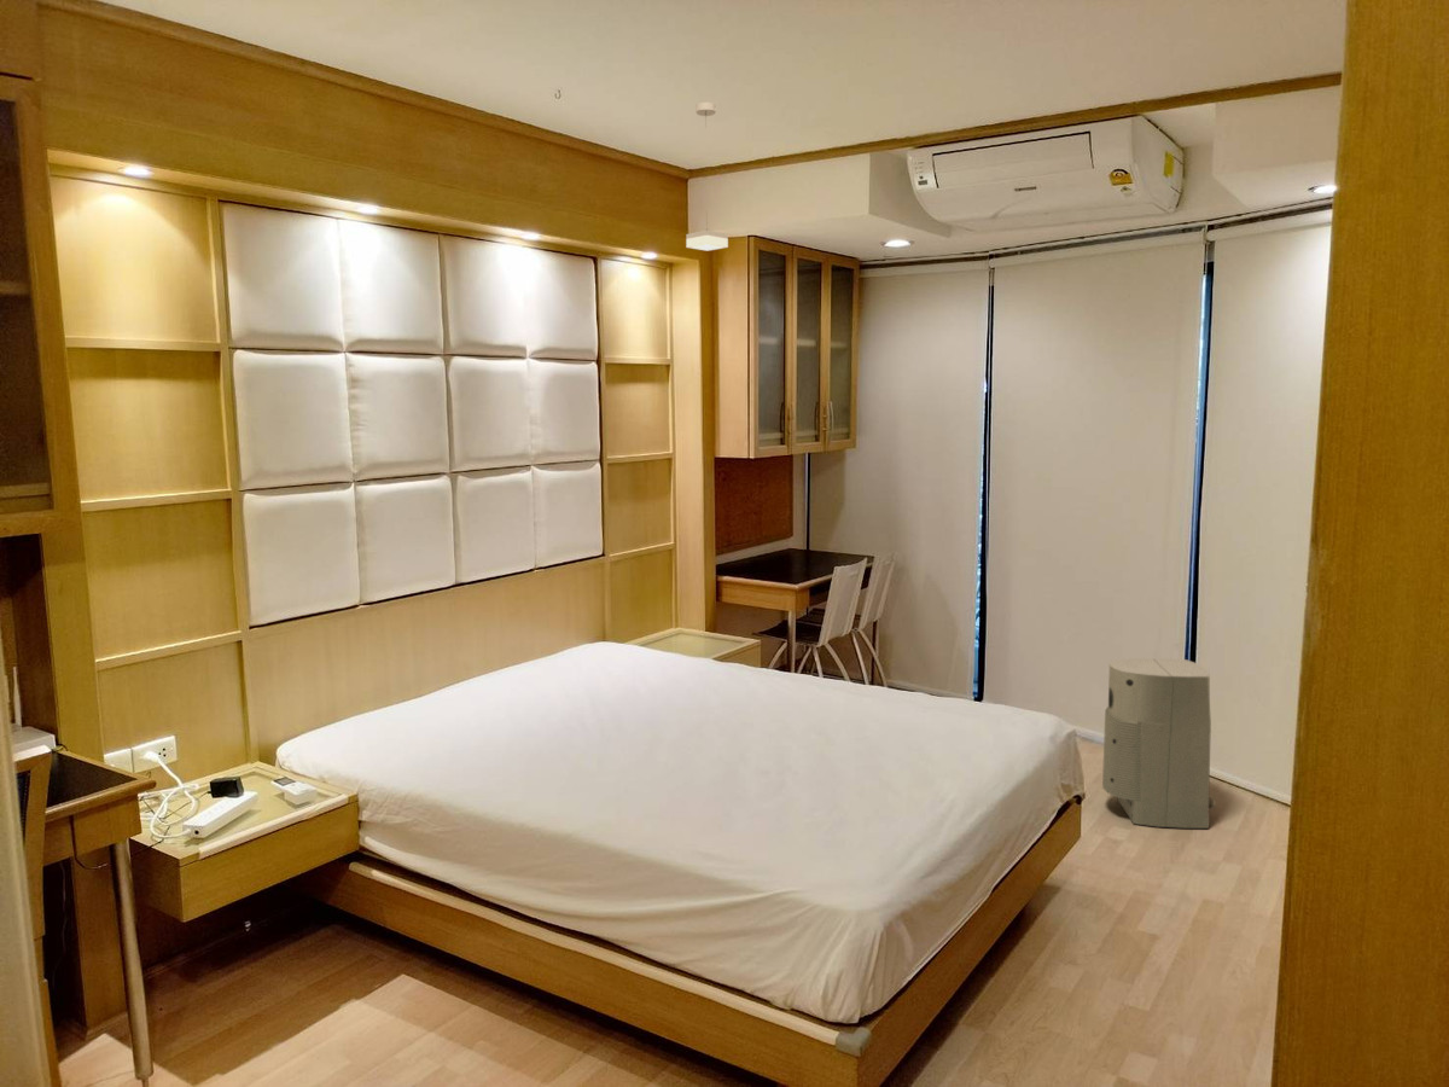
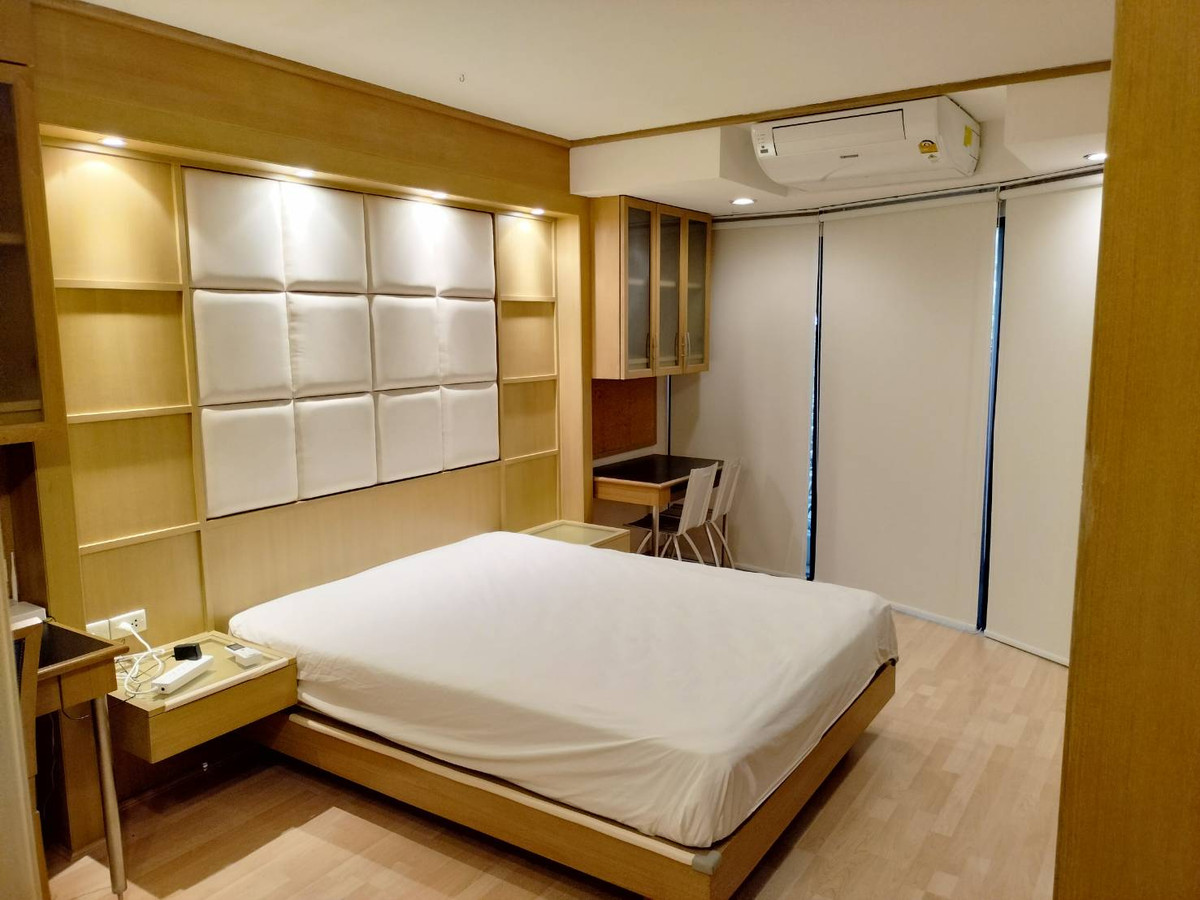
- pendant lamp [685,101,729,252]
- air purifier [1101,657,1217,830]
